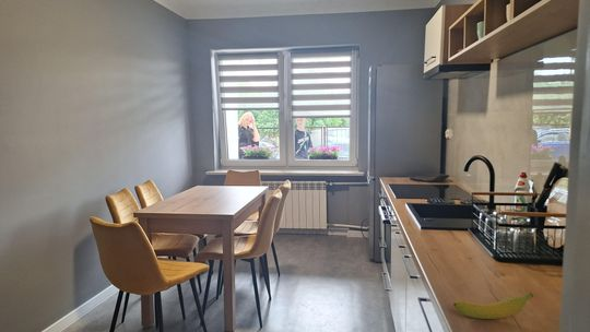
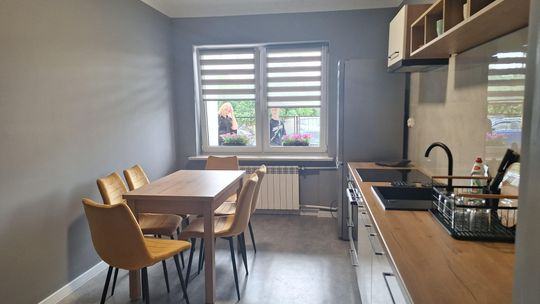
- banana [452,292,534,320]
